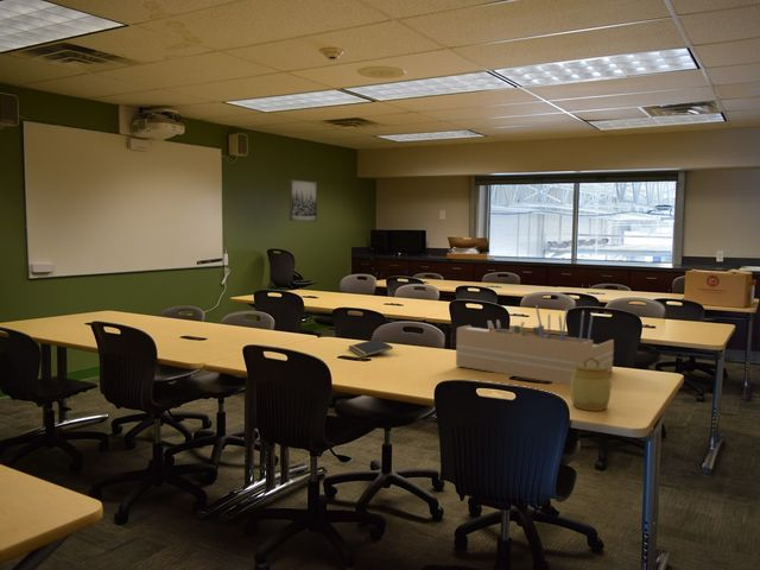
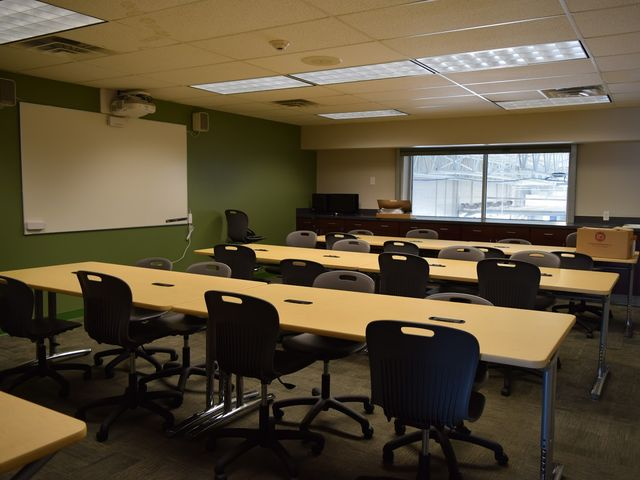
- wall art [289,178,318,222]
- jar [569,357,613,412]
- desk organizer [455,303,615,386]
- notepad [348,337,394,359]
